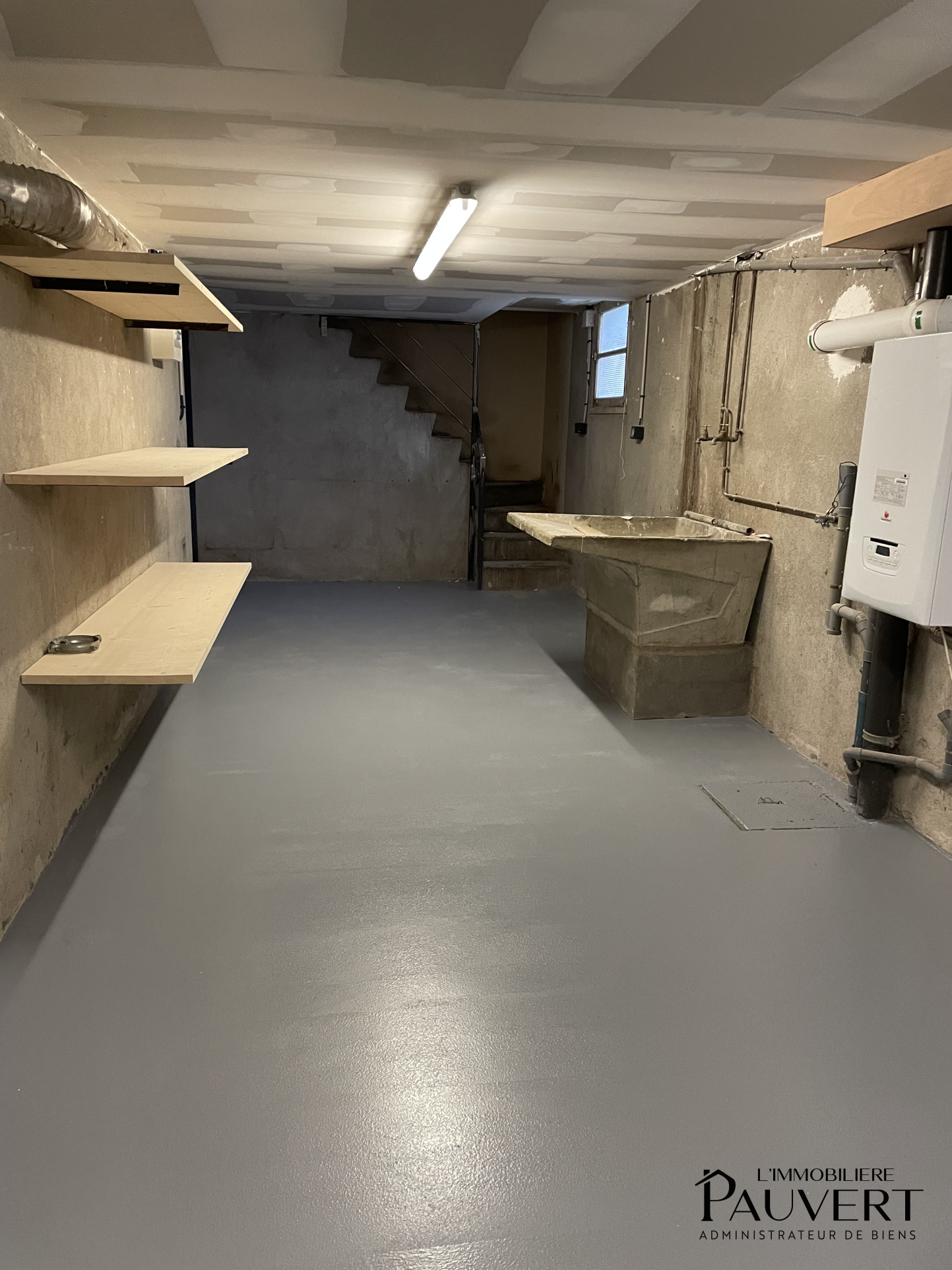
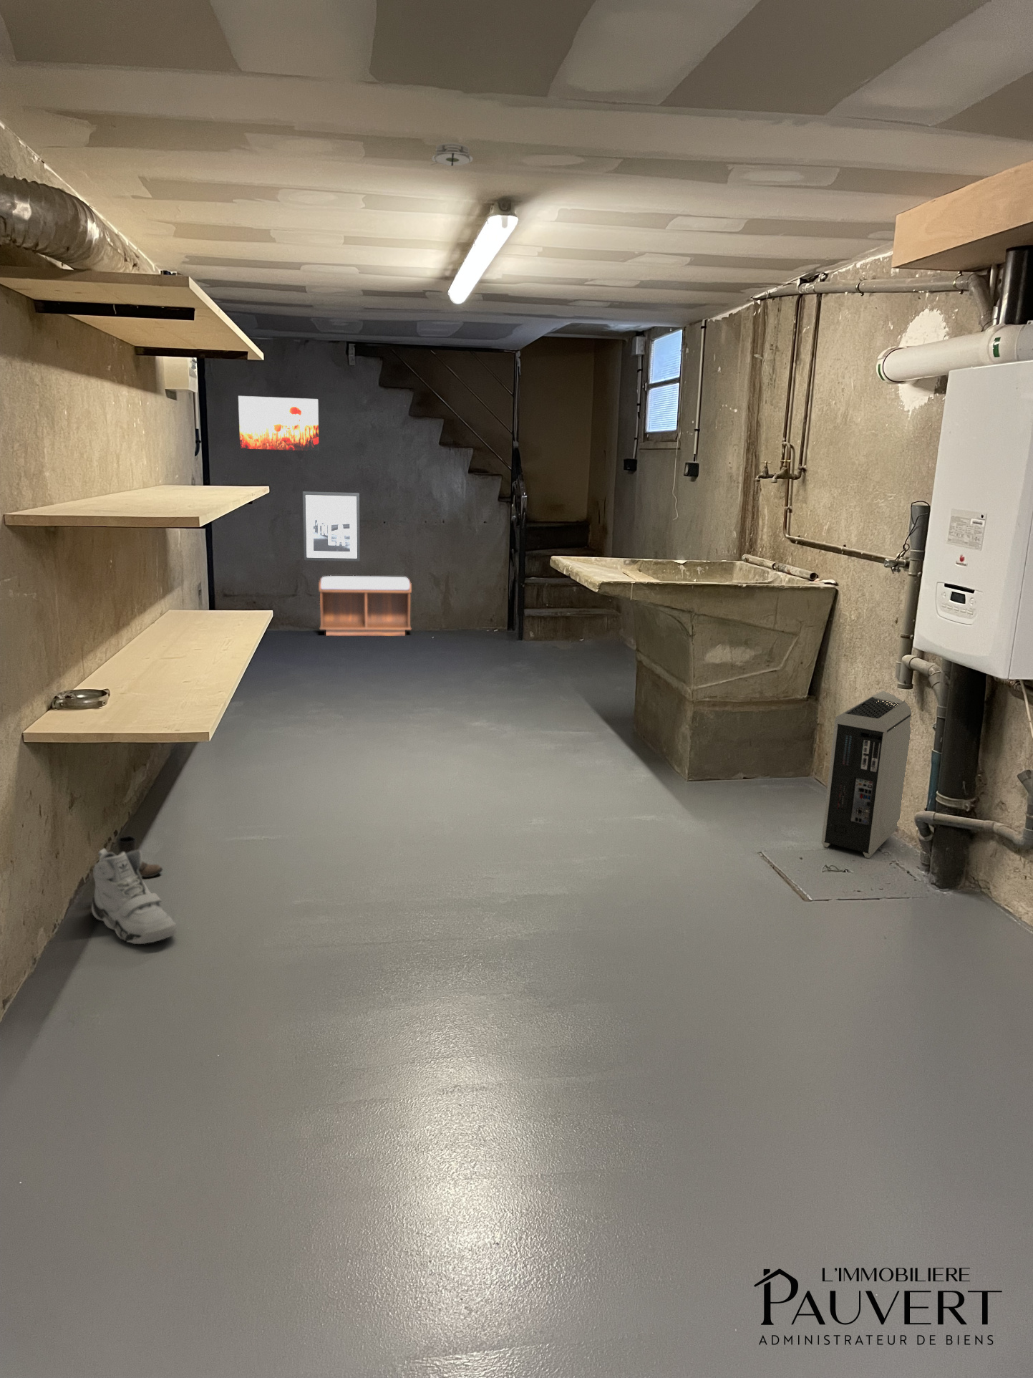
+ wall art [238,395,319,452]
+ air purifier [820,690,911,858]
+ smoke detector [429,142,474,167]
+ boots [117,835,163,878]
+ bench [319,575,412,636]
+ sneaker [91,847,177,945]
+ wall art [302,490,361,562]
